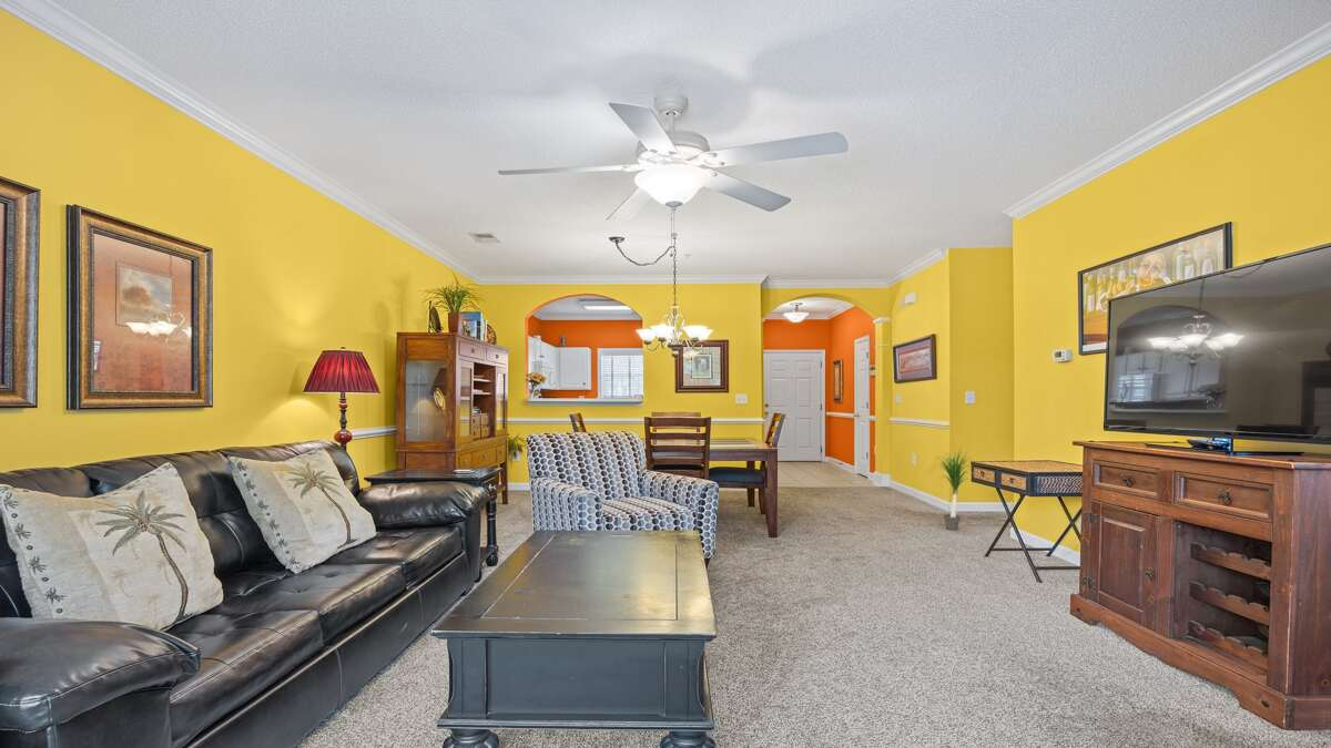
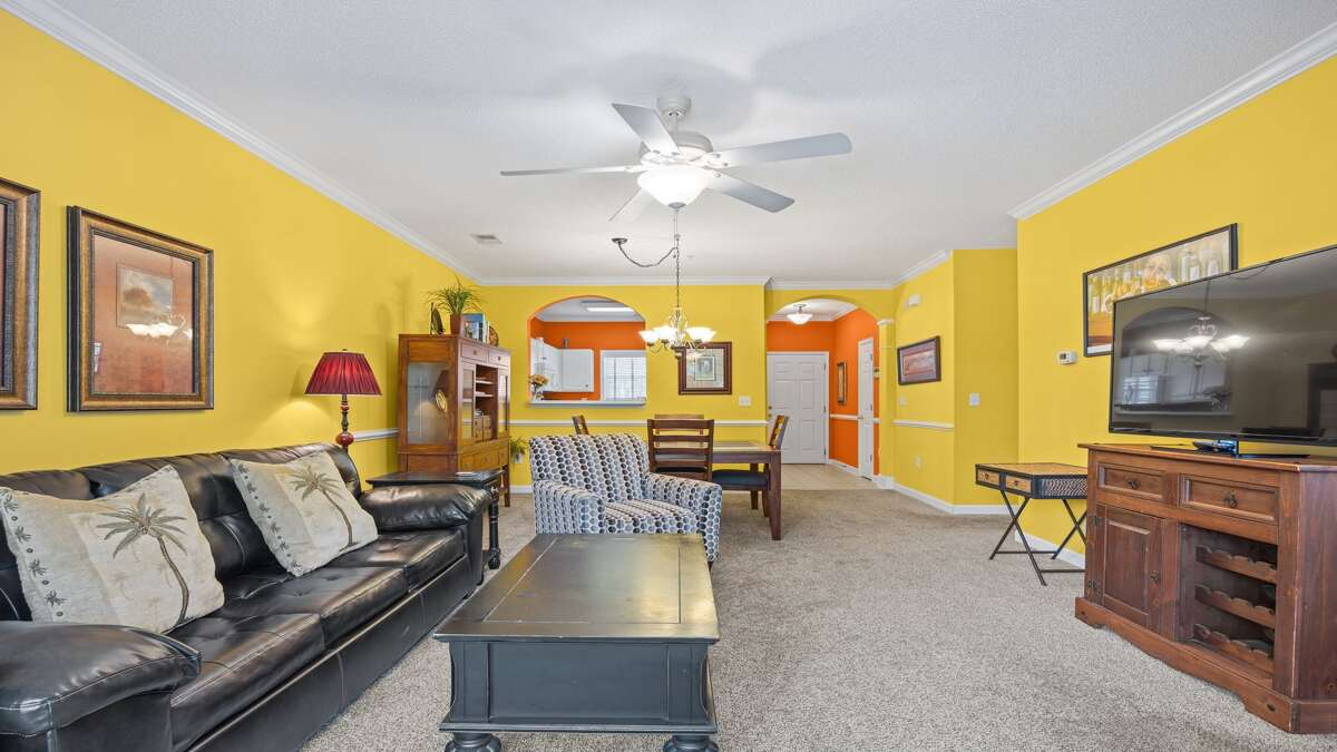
- potted plant [926,444,975,531]
